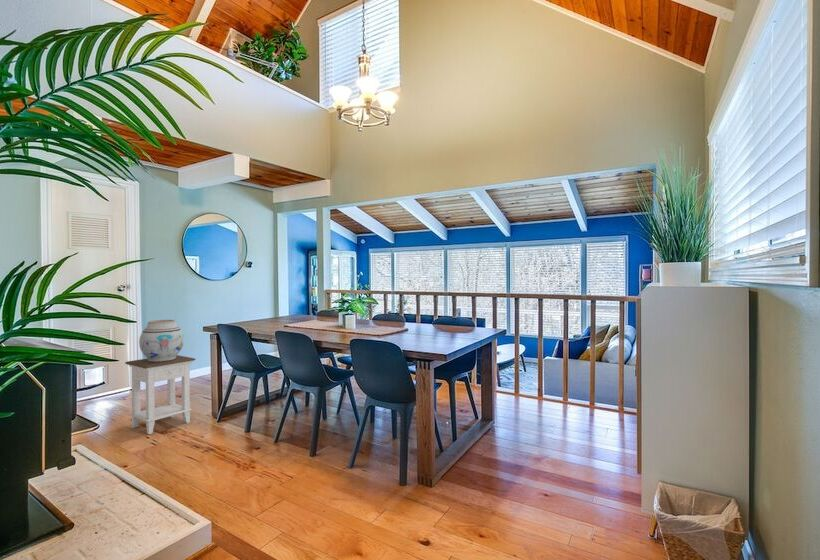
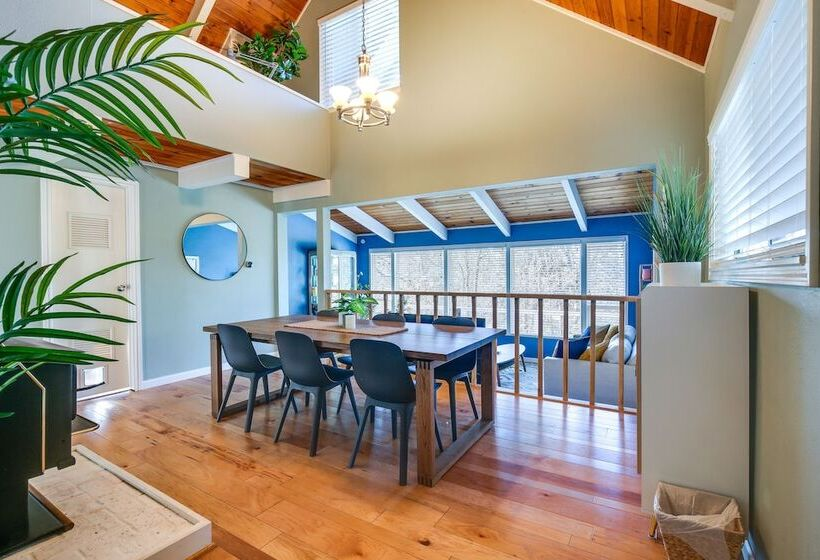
- vase [138,319,185,362]
- nightstand [124,354,197,435]
